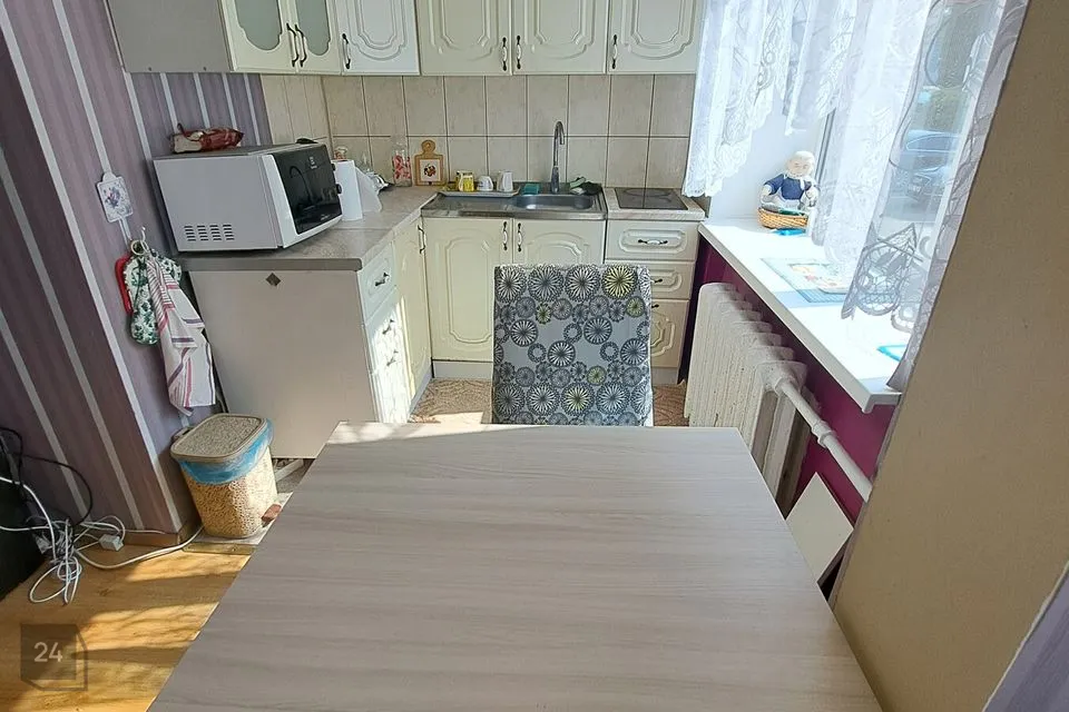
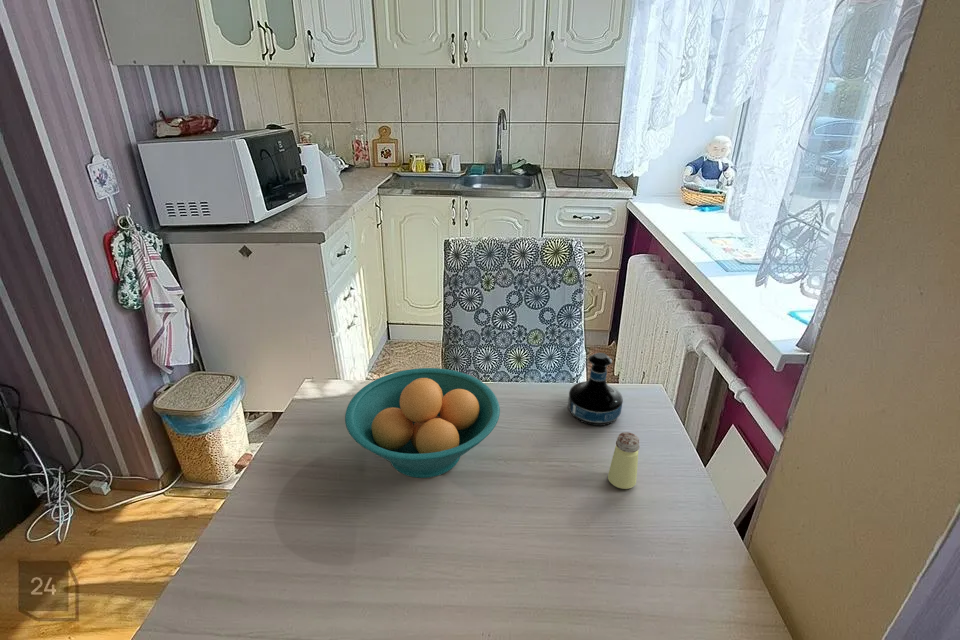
+ saltshaker [607,431,640,490]
+ fruit bowl [344,367,501,479]
+ tequila bottle [567,352,624,427]
